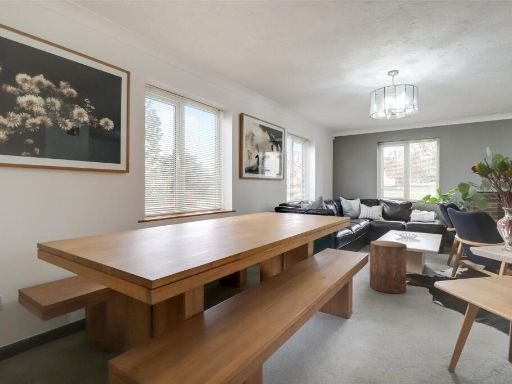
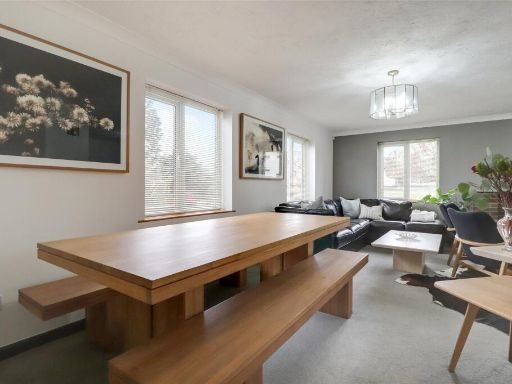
- stool [369,240,408,295]
